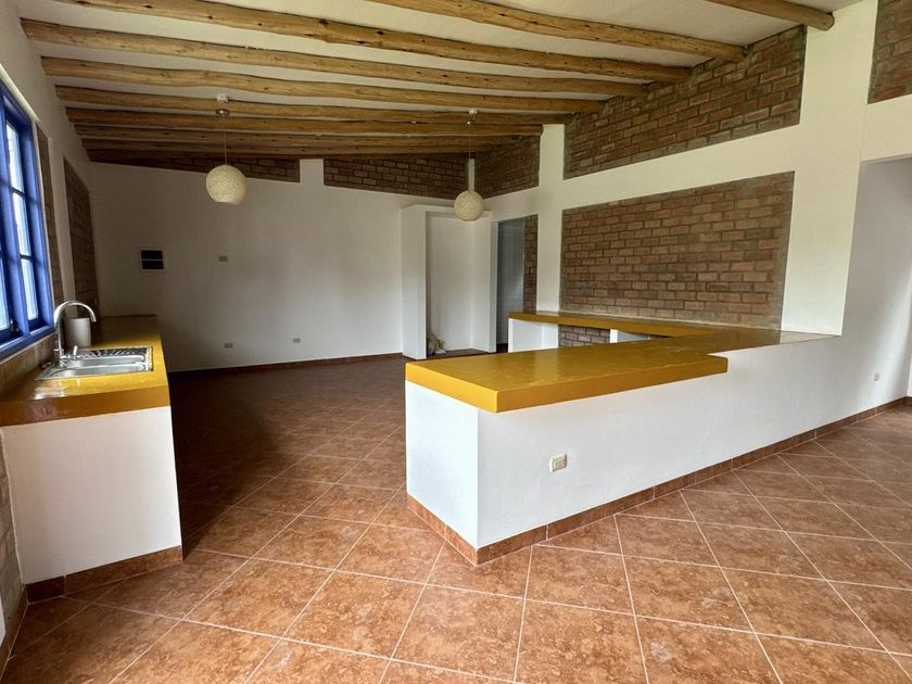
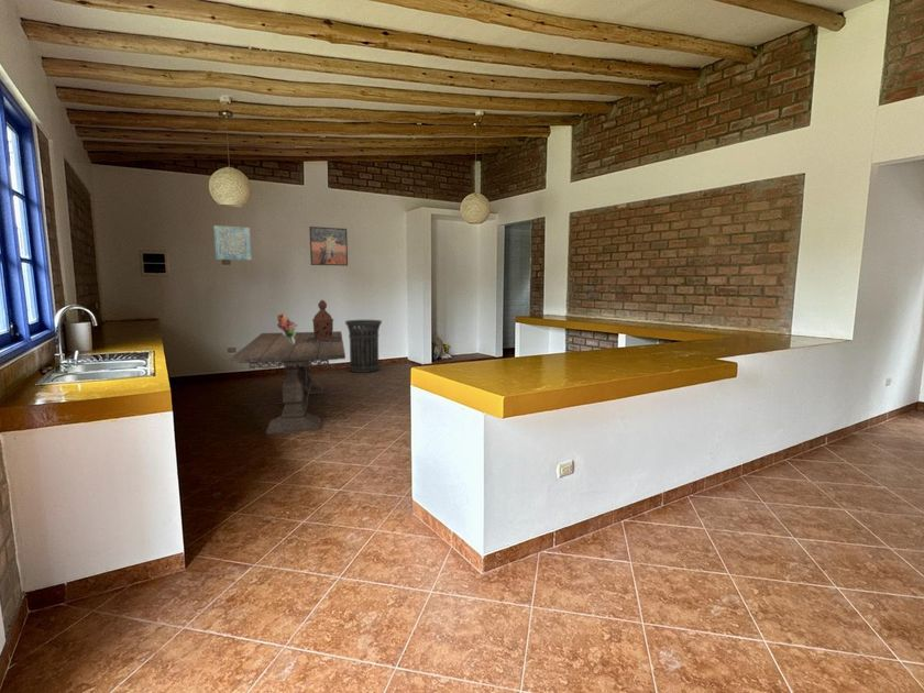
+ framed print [308,226,349,267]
+ dining table [229,330,346,436]
+ lantern [306,299,341,342]
+ trash can [344,319,383,374]
+ bouquet [276,312,299,344]
+ wall art [212,224,253,261]
